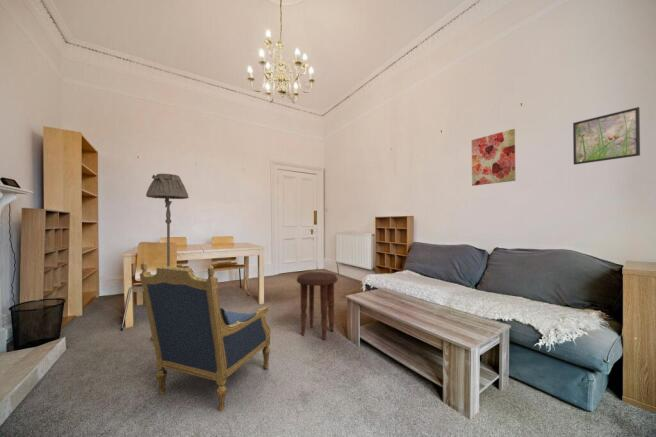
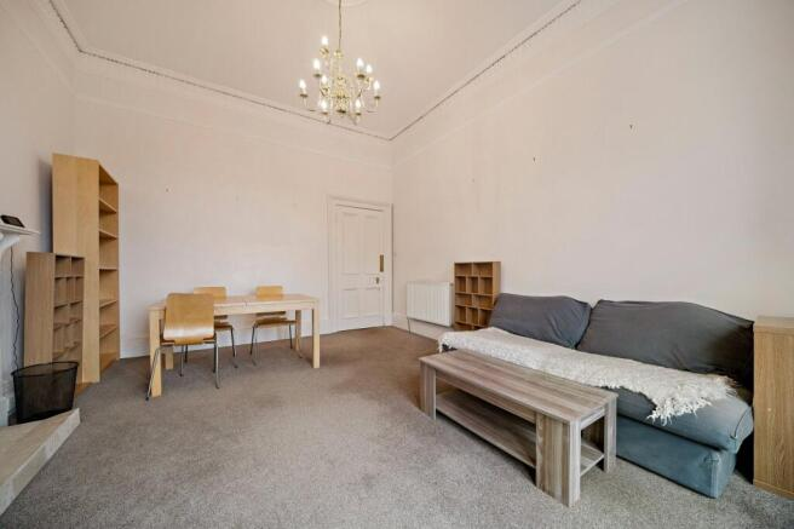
- armchair [139,261,272,412]
- floor lamp [145,173,190,342]
- wall art [471,128,516,187]
- side table [296,271,338,341]
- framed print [572,106,641,165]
